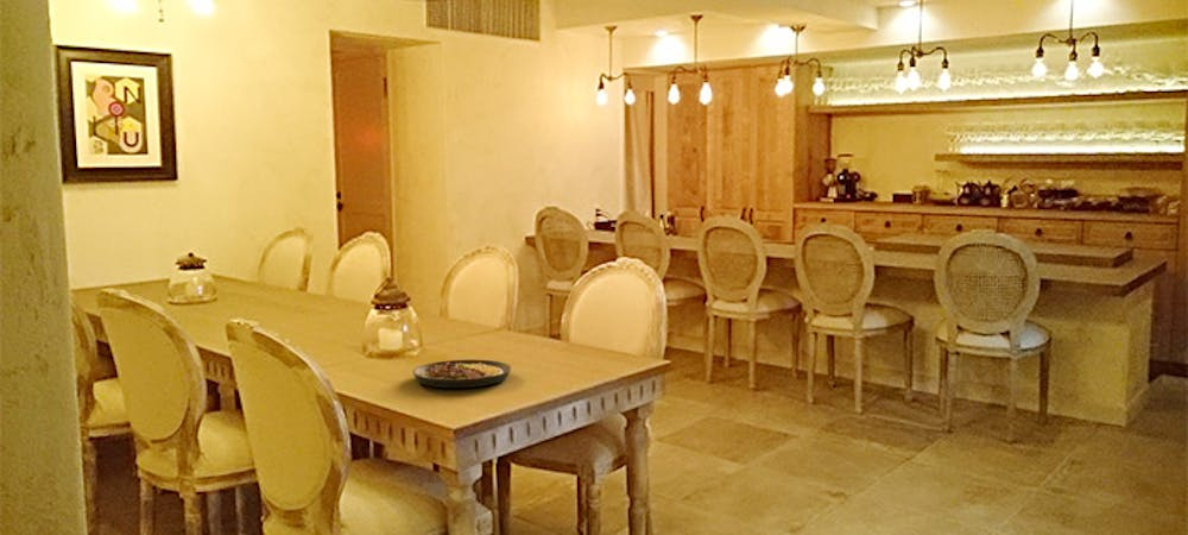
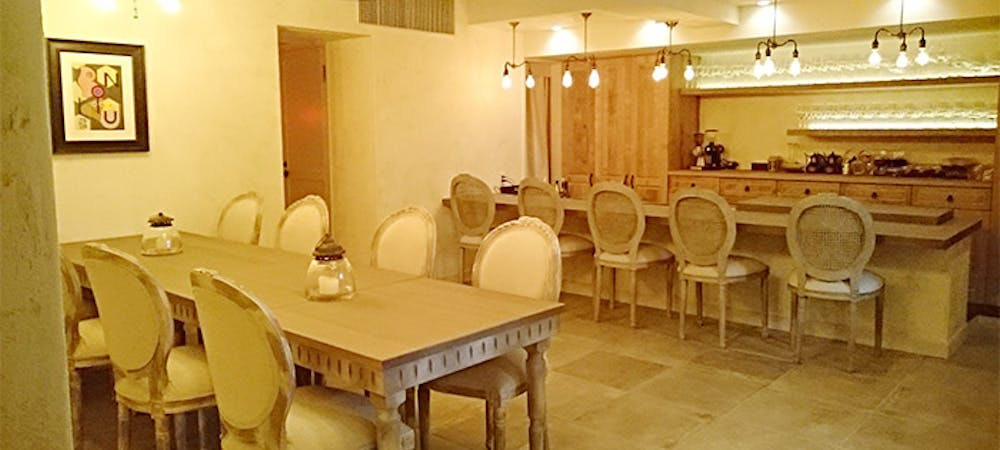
- plate [412,359,512,389]
